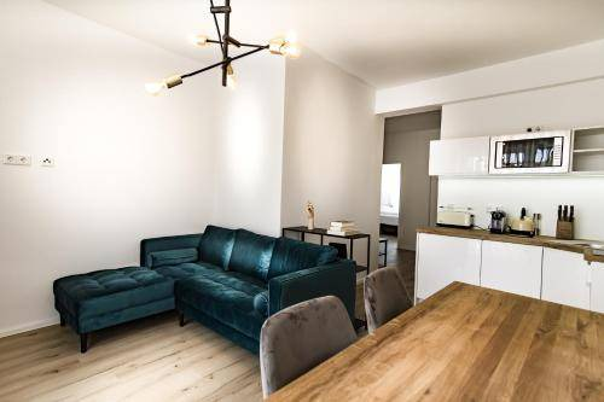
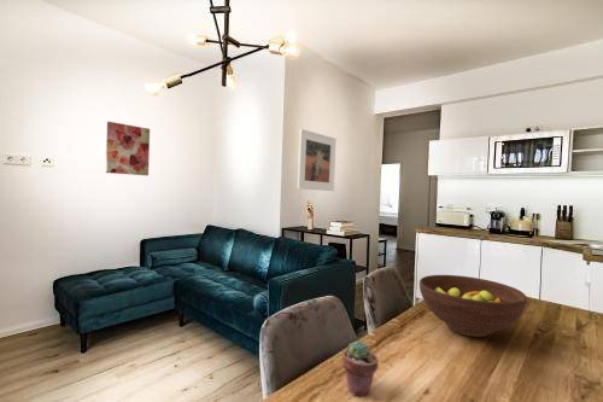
+ potted succulent [341,339,380,397]
+ wall art [105,121,151,176]
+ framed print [297,128,338,192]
+ fruit bowl [418,274,528,338]
